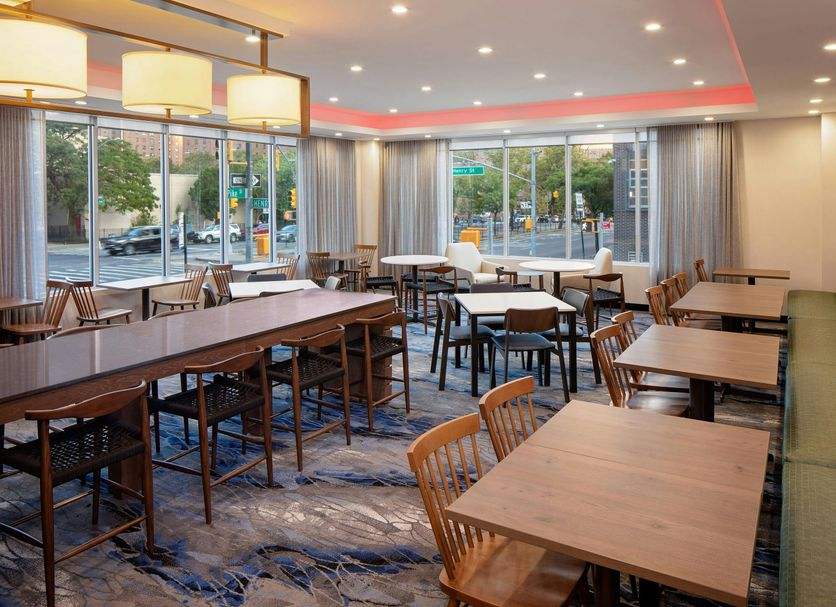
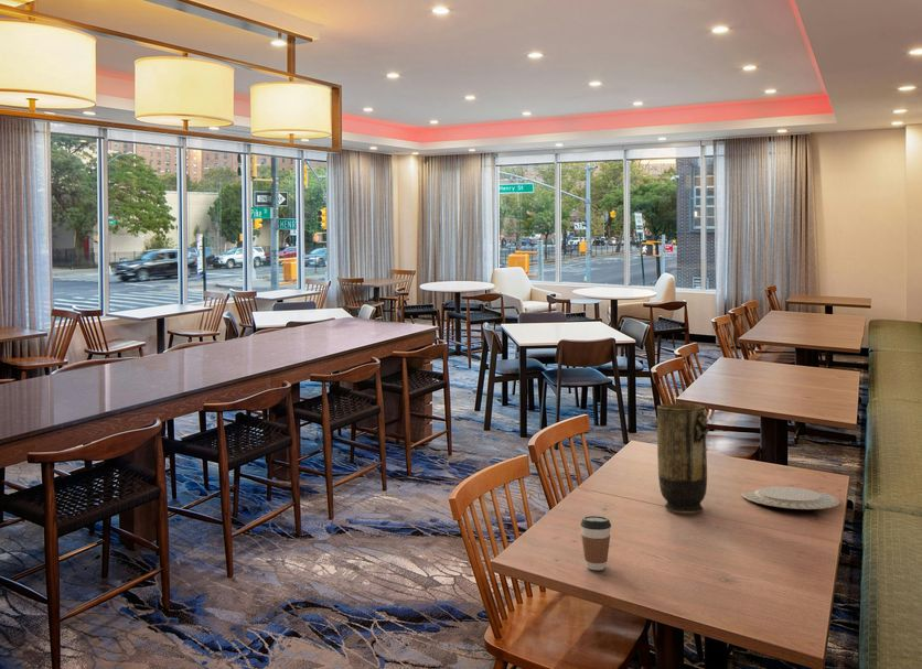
+ coffee cup [580,515,612,571]
+ chinaware [740,485,841,510]
+ vase [654,402,709,515]
